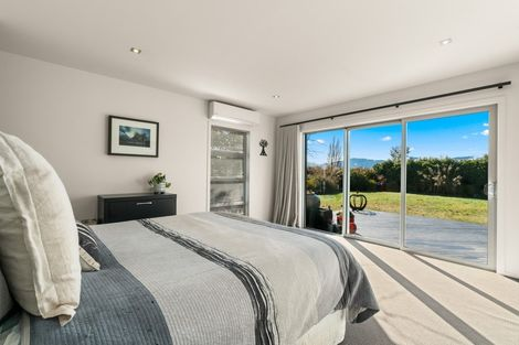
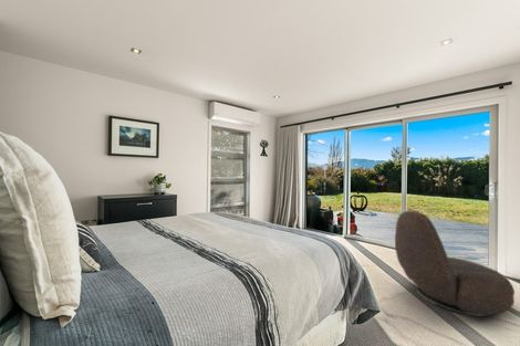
+ armchair [394,210,516,317]
